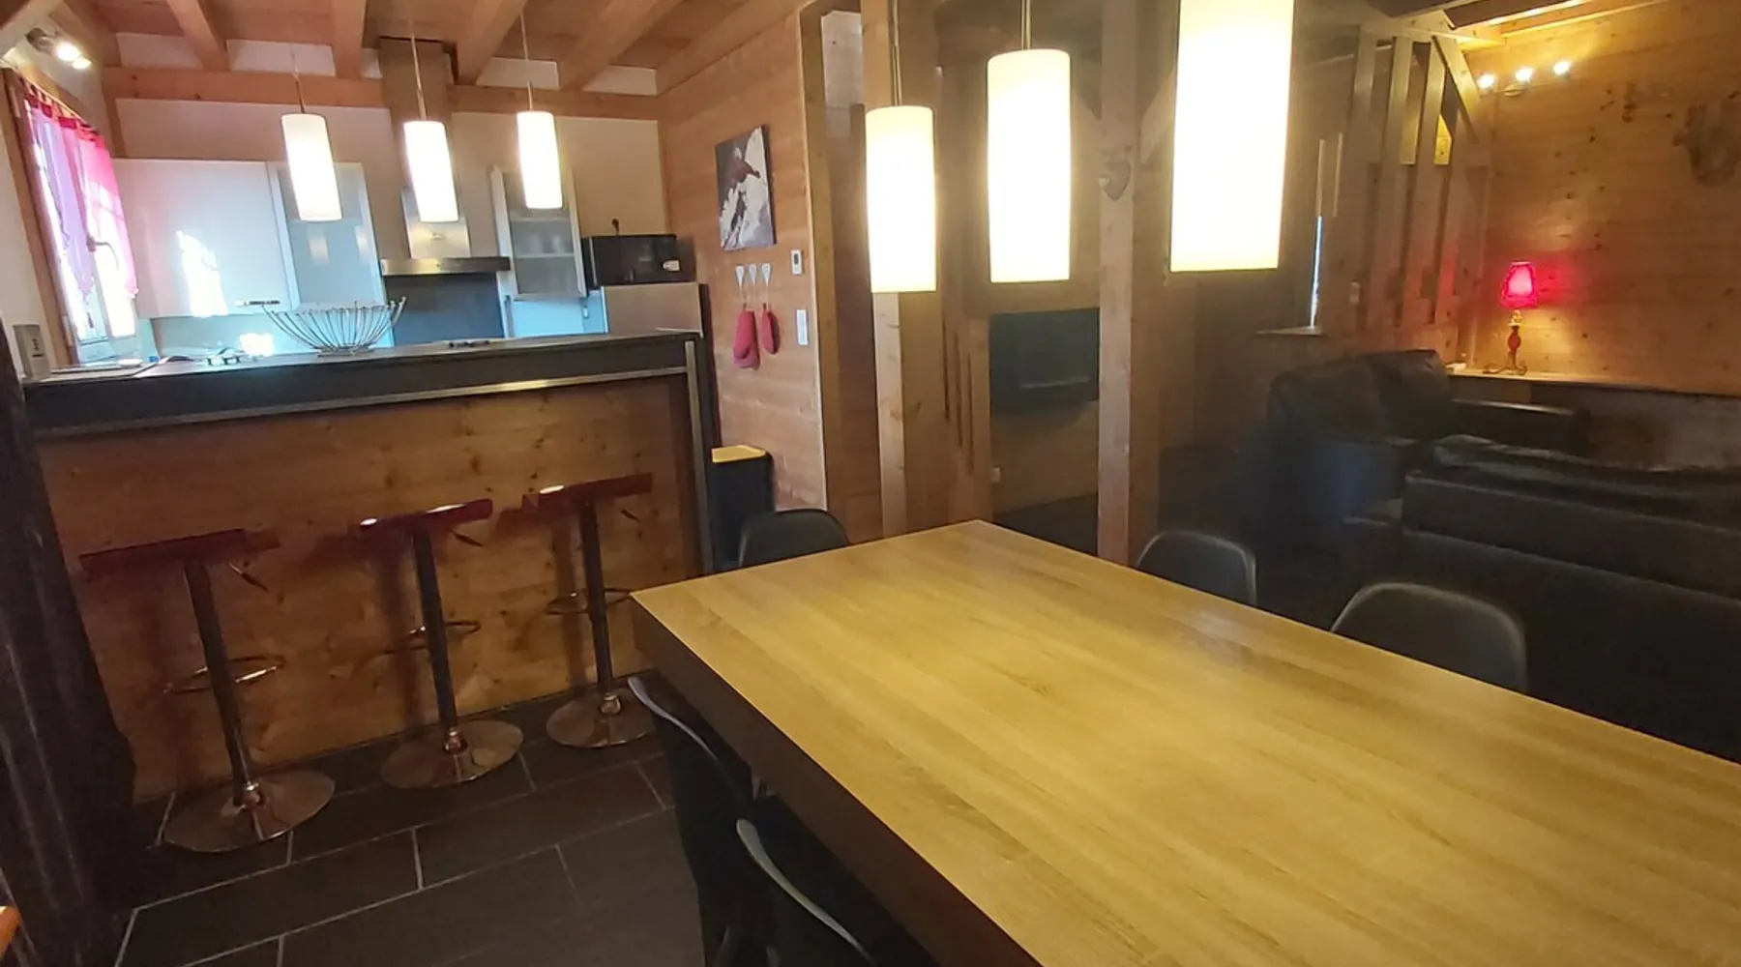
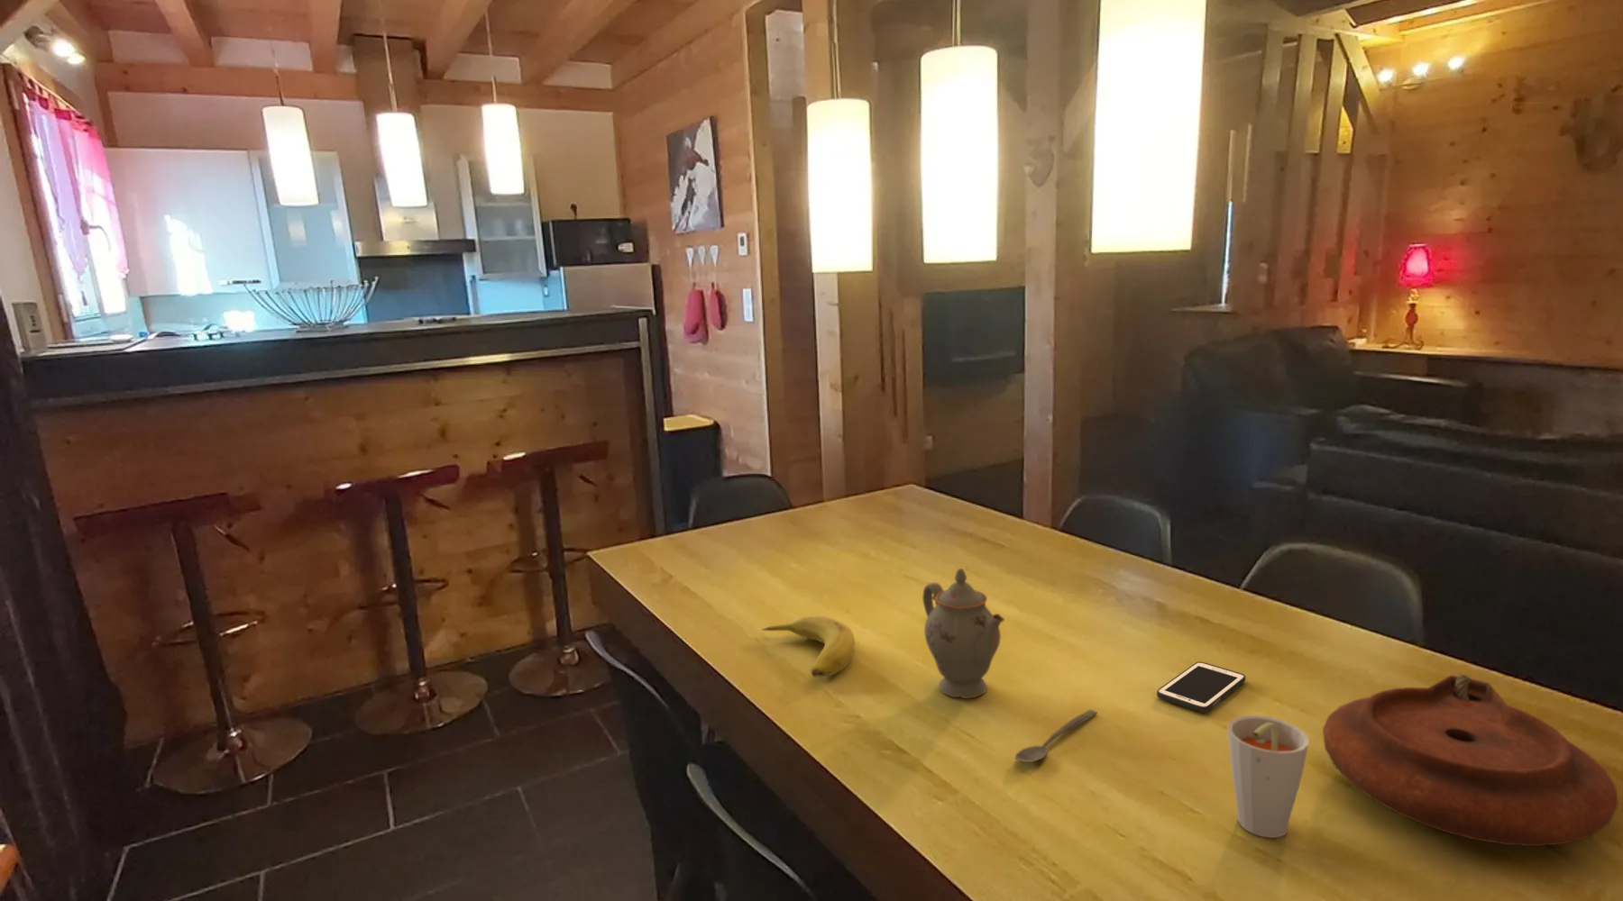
+ spoon [1015,709,1098,763]
+ plate [1322,674,1619,847]
+ chinaware [921,568,1006,699]
+ cup [1227,715,1309,839]
+ cell phone [1156,661,1246,712]
+ fruit [762,616,856,678]
